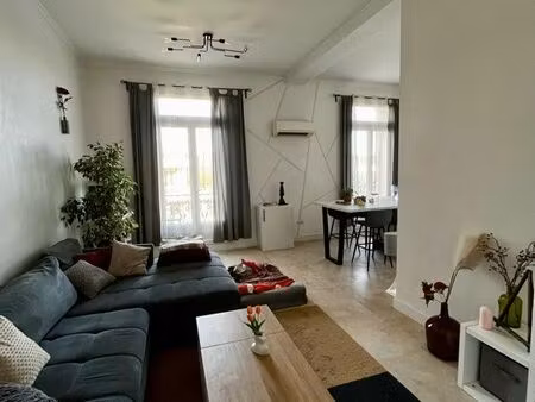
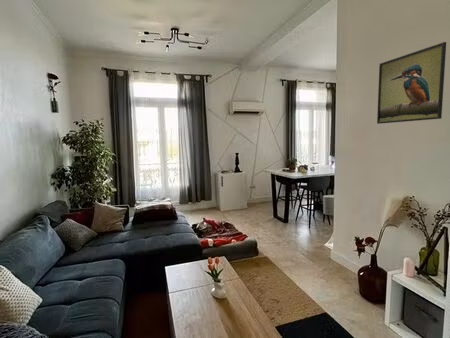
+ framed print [376,41,447,125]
